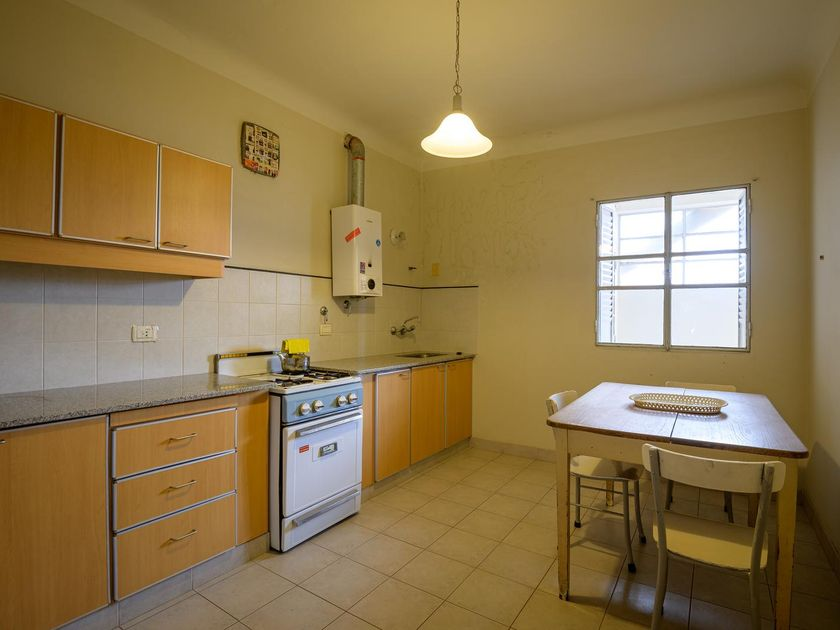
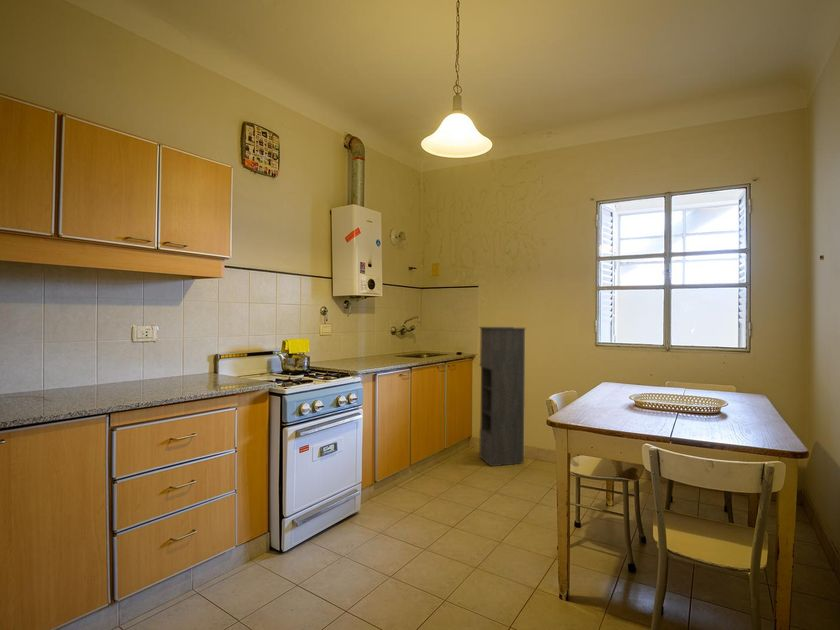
+ storage cabinet [478,326,527,467]
